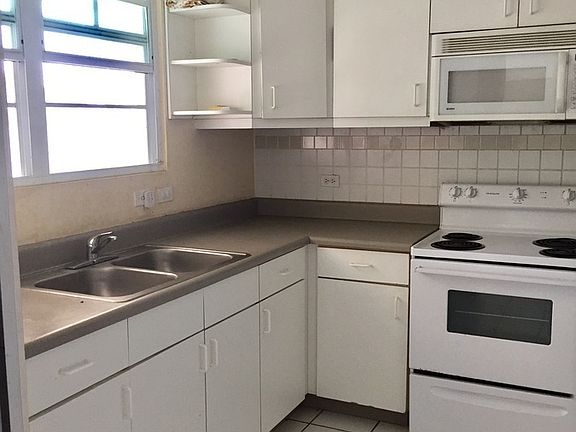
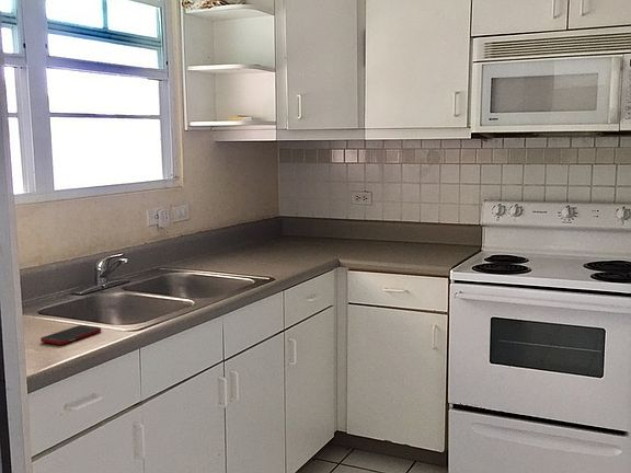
+ cell phone [39,324,102,346]
